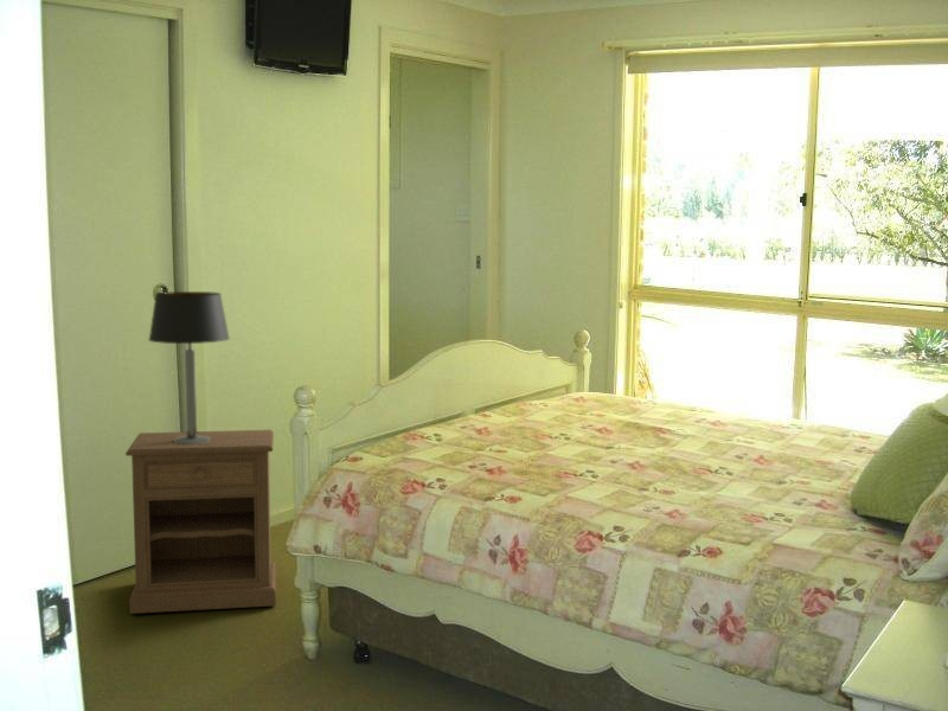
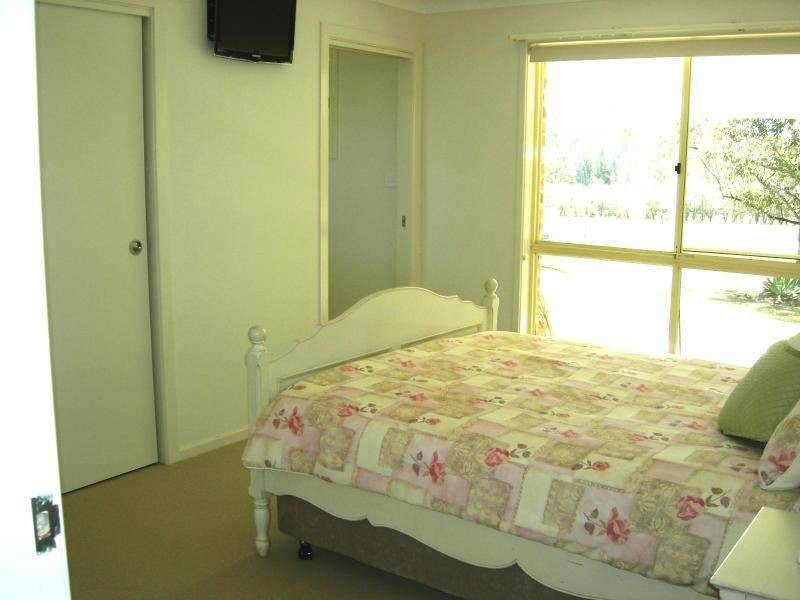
- table lamp [147,290,231,444]
- nightstand [124,429,277,615]
